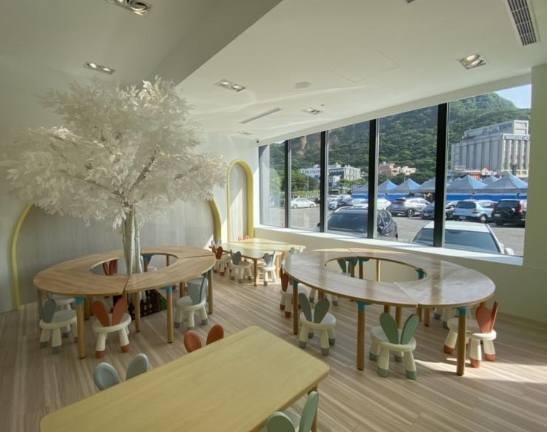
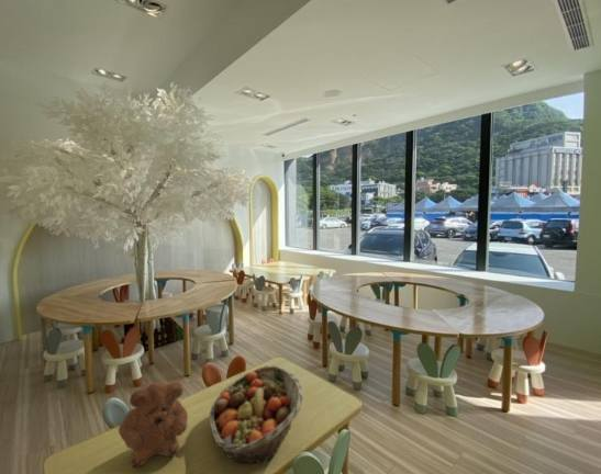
+ teddy bear [118,381,189,469]
+ fruit basket [209,364,304,464]
